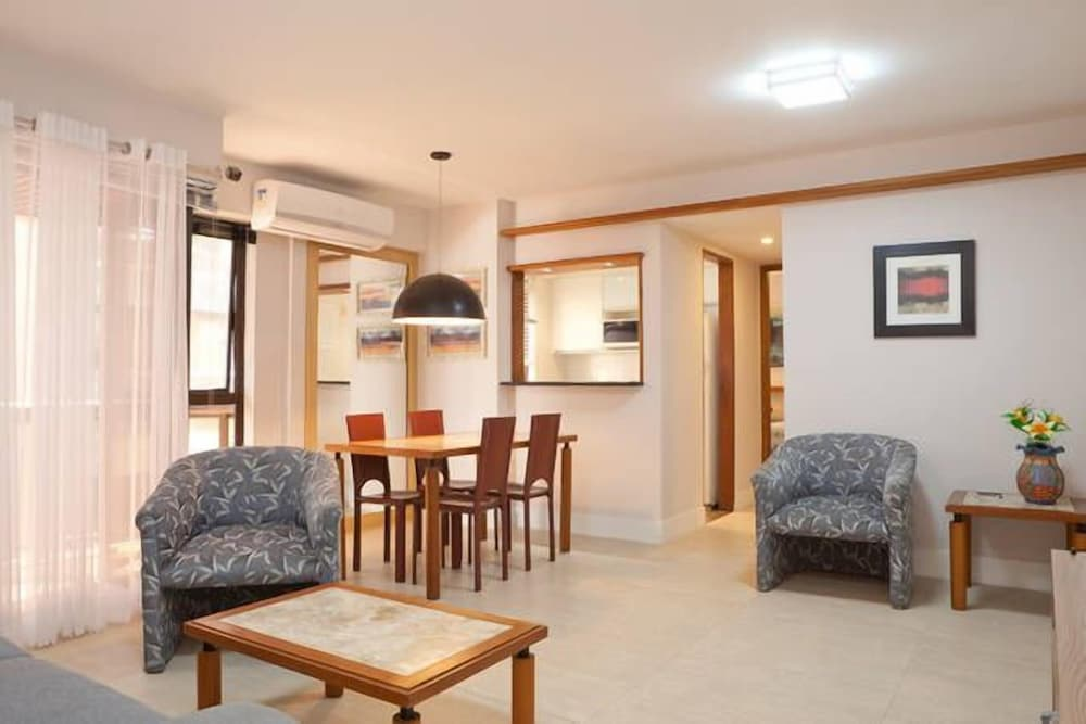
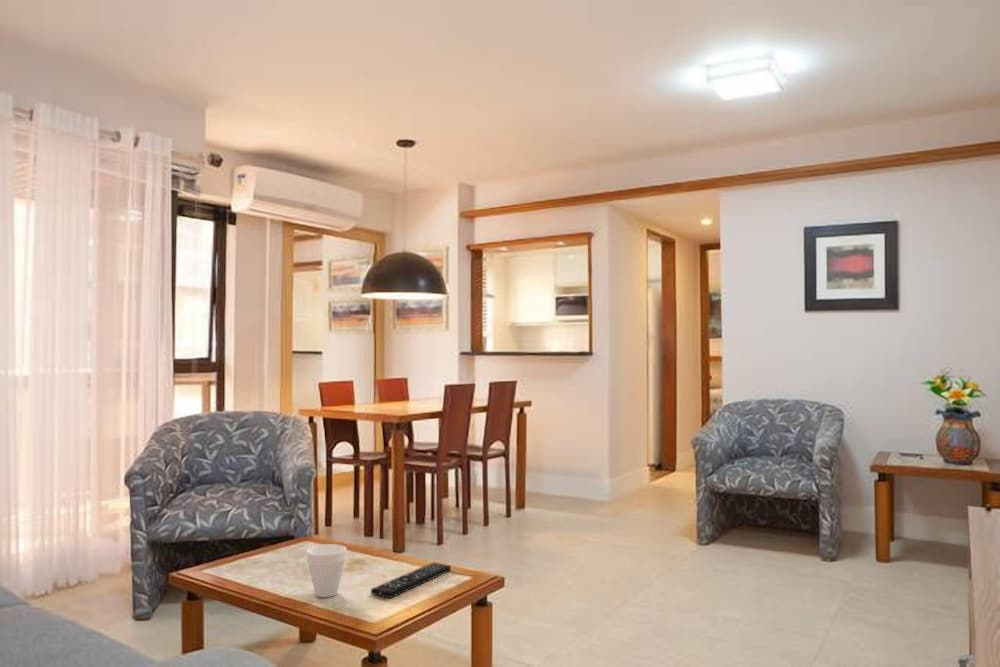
+ remote control [370,561,452,599]
+ cup [305,543,348,598]
